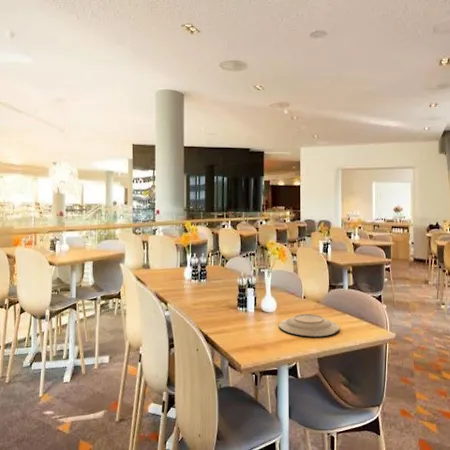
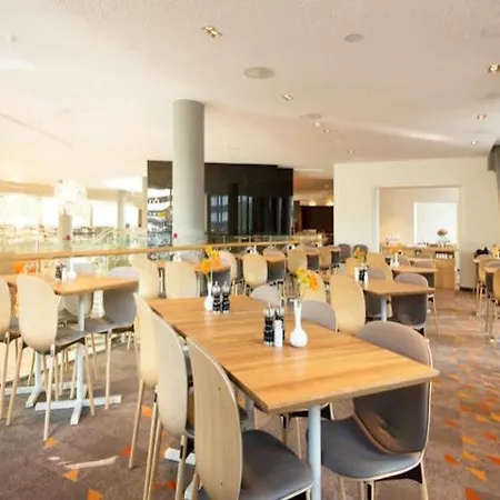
- plate [278,313,340,338]
